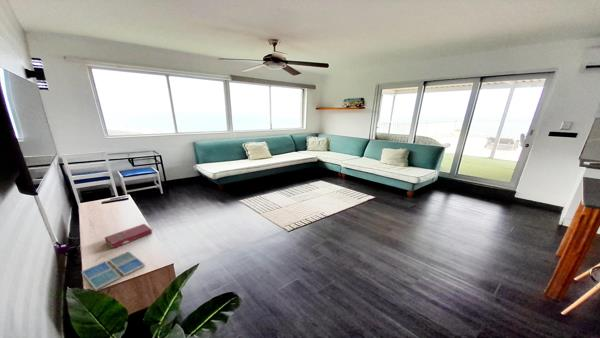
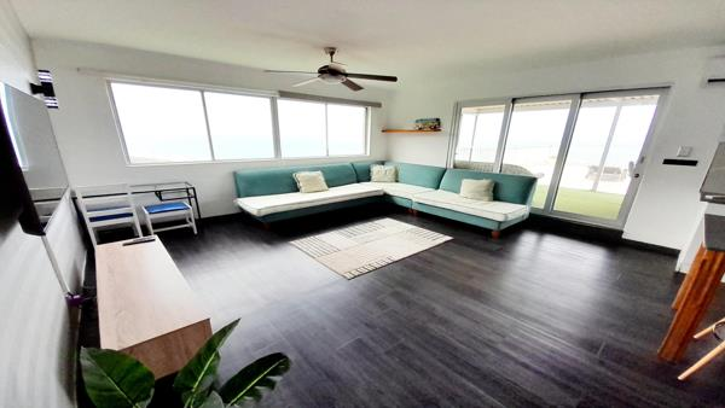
- book [104,223,154,249]
- drink coaster [80,250,146,291]
